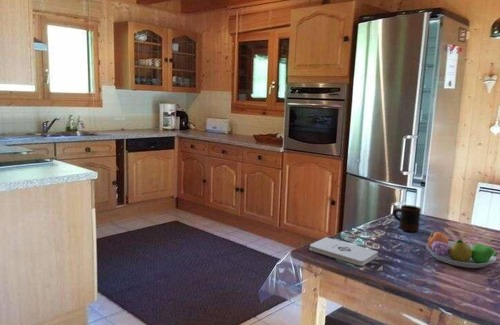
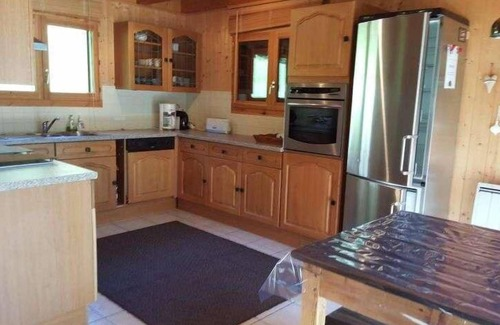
- mug [392,204,422,233]
- fruit bowl [425,230,498,269]
- notepad [309,236,379,267]
